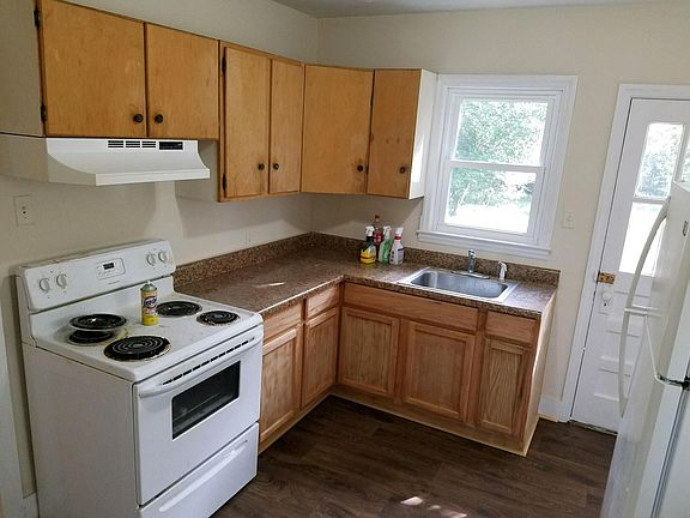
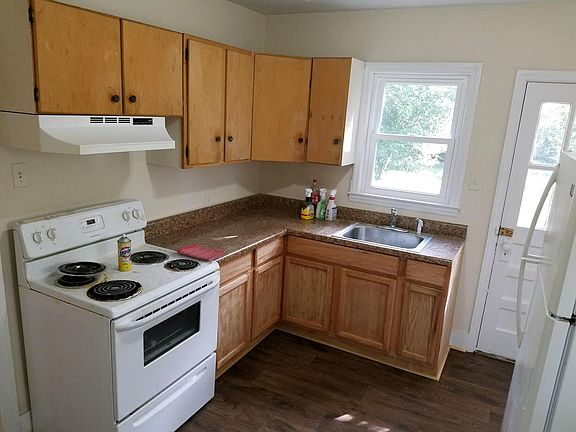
+ dish towel [176,243,227,262]
